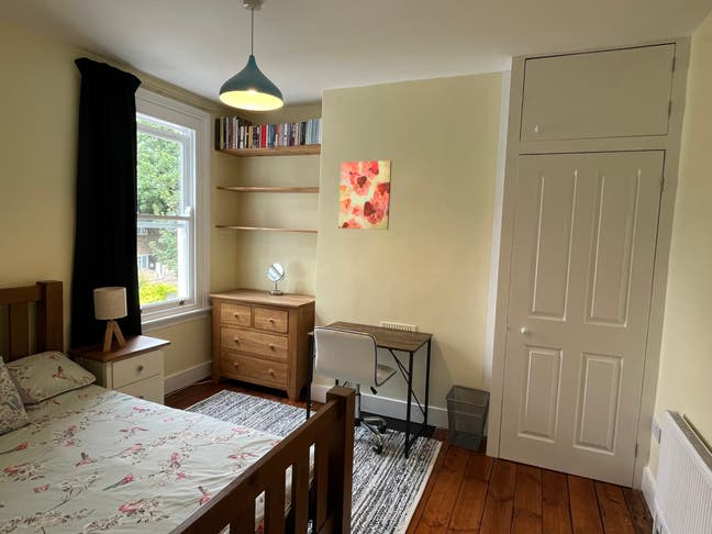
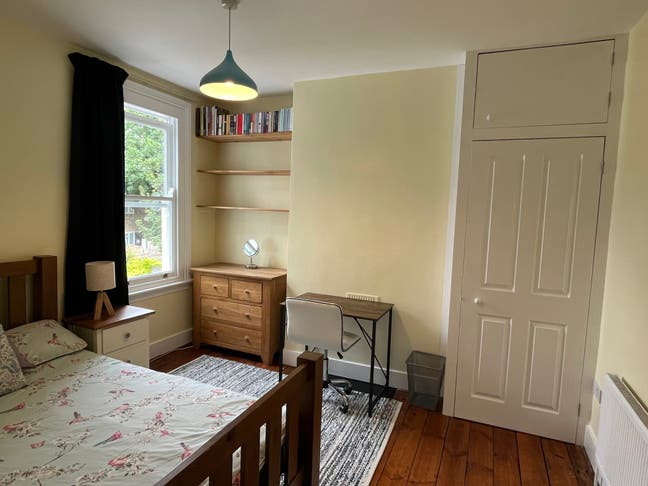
- wall art [337,159,393,231]
